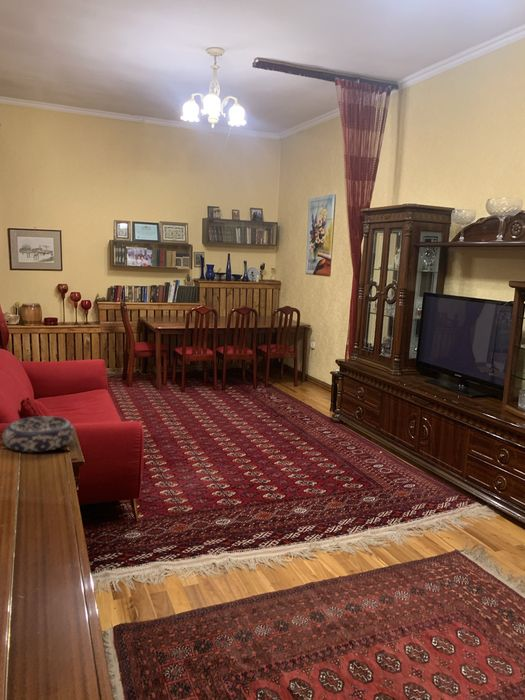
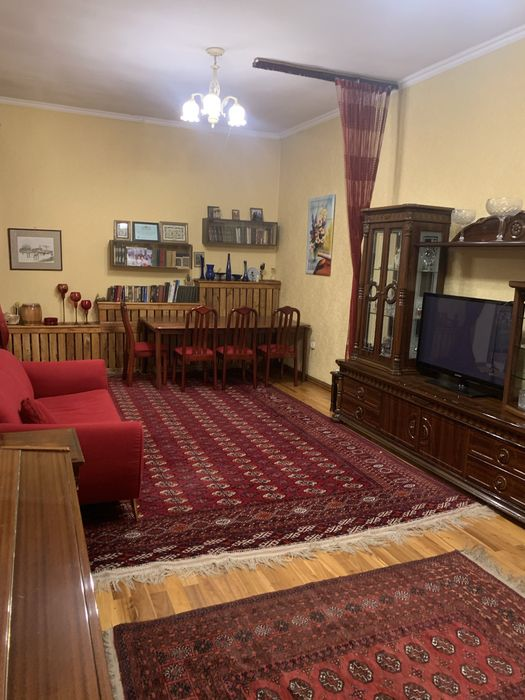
- decorative bowl [1,415,75,453]
